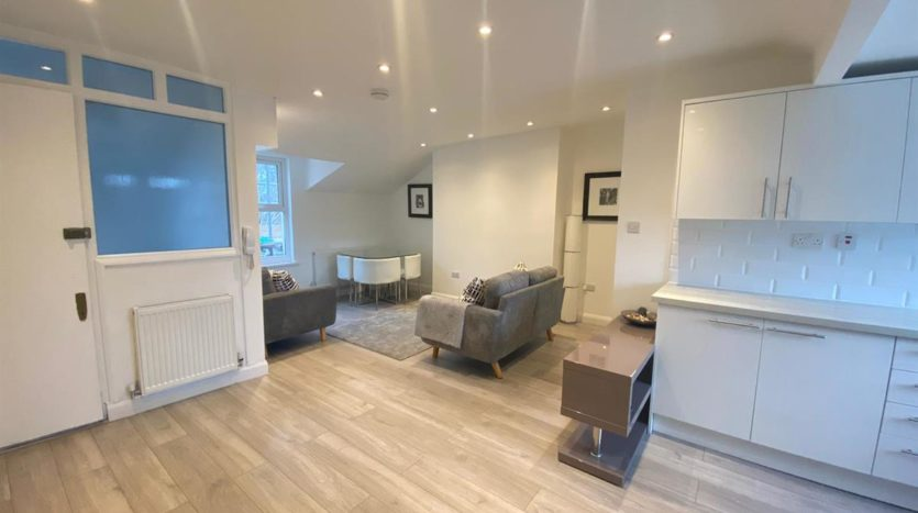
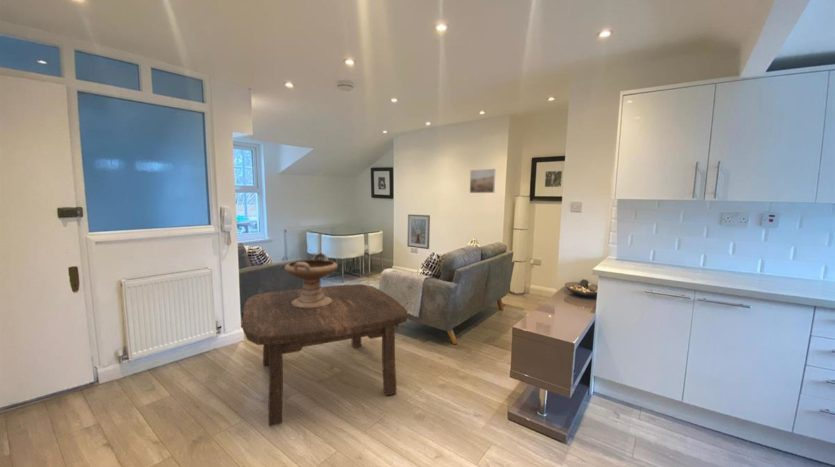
+ picture frame [406,213,431,250]
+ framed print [469,168,496,194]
+ coffee table [242,283,408,427]
+ decorative bowl [284,252,339,308]
